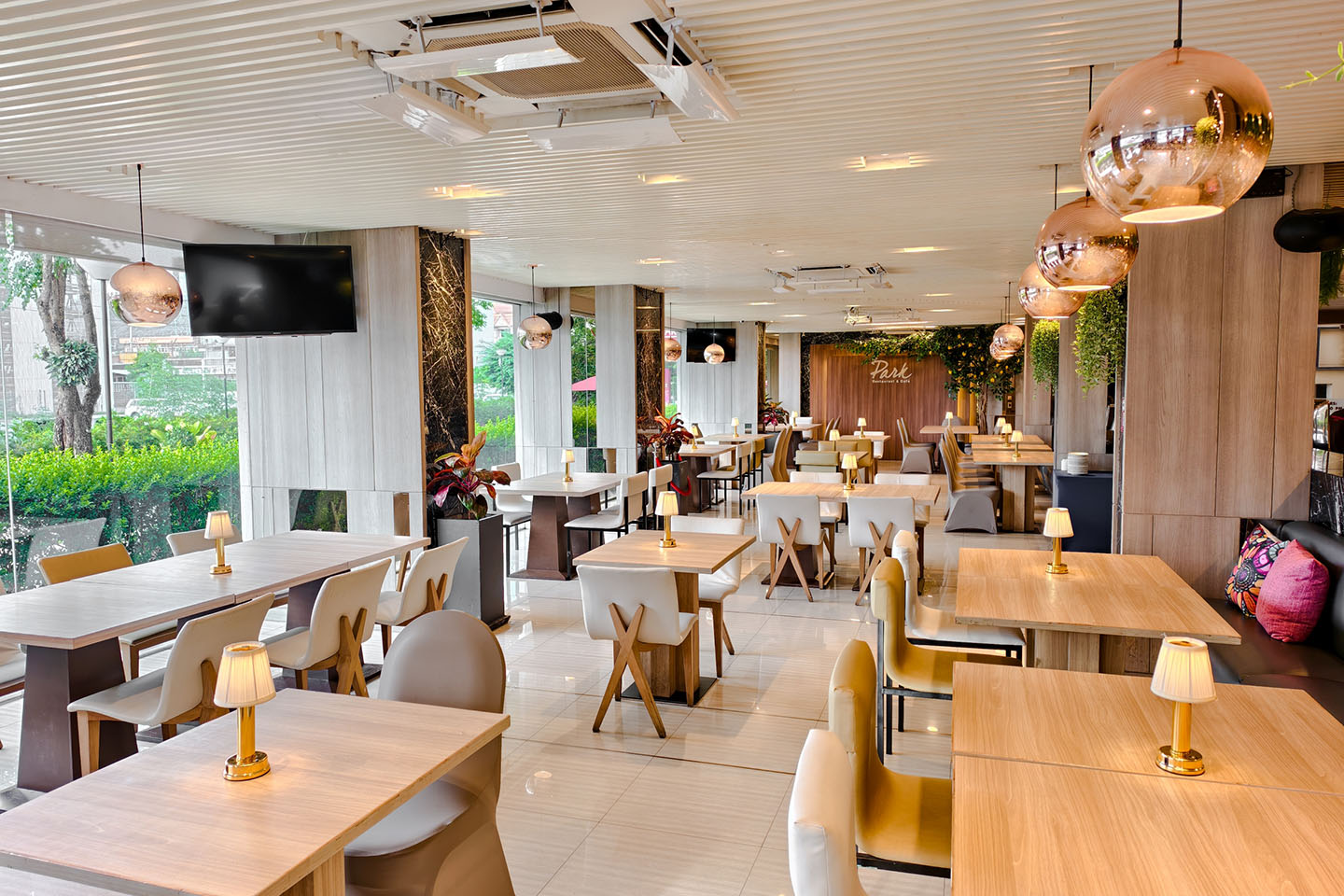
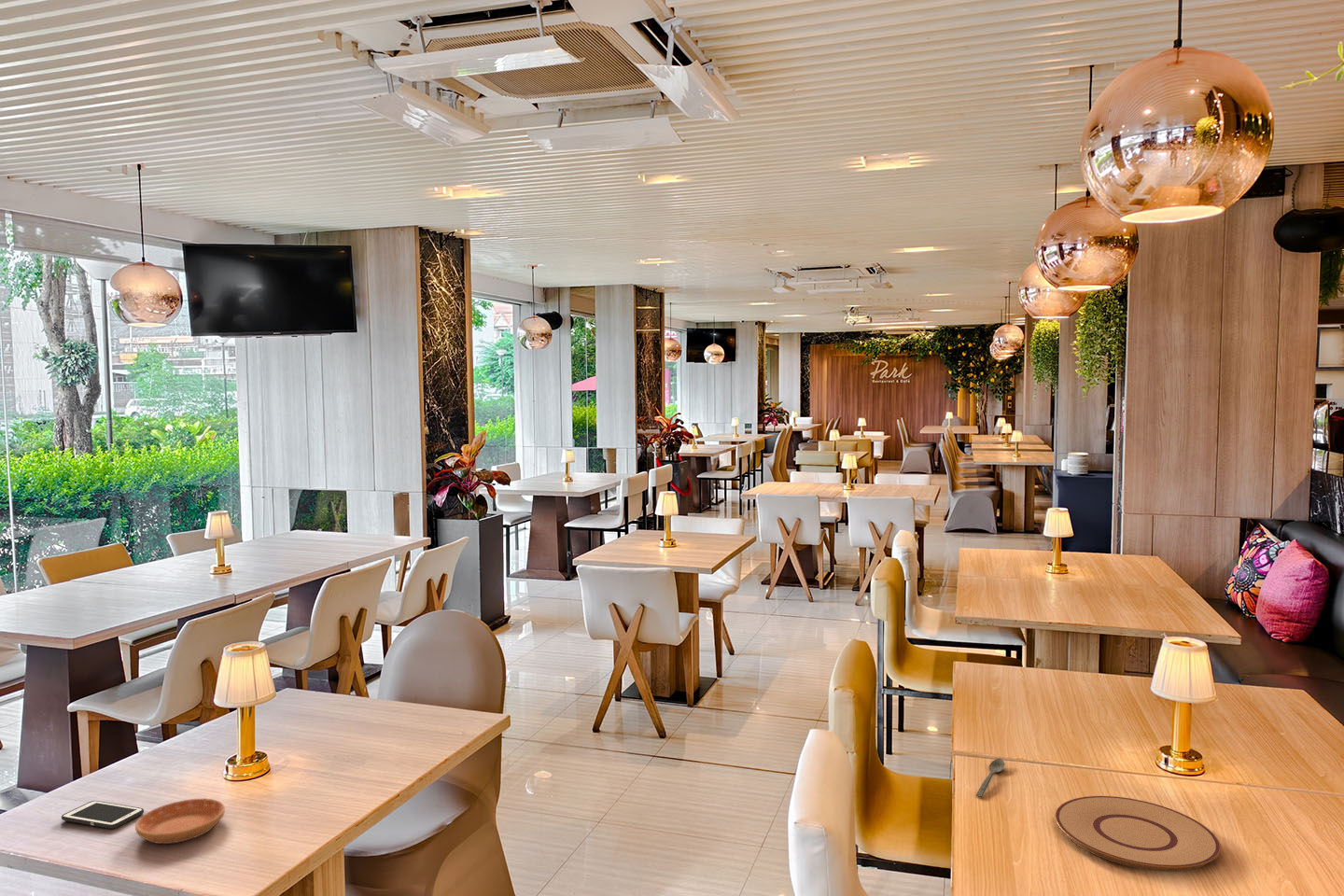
+ cell phone [61,800,145,830]
+ spoon [975,758,1006,798]
+ saucer [134,798,226,845]
+ plate [1054,795,1222,873]
